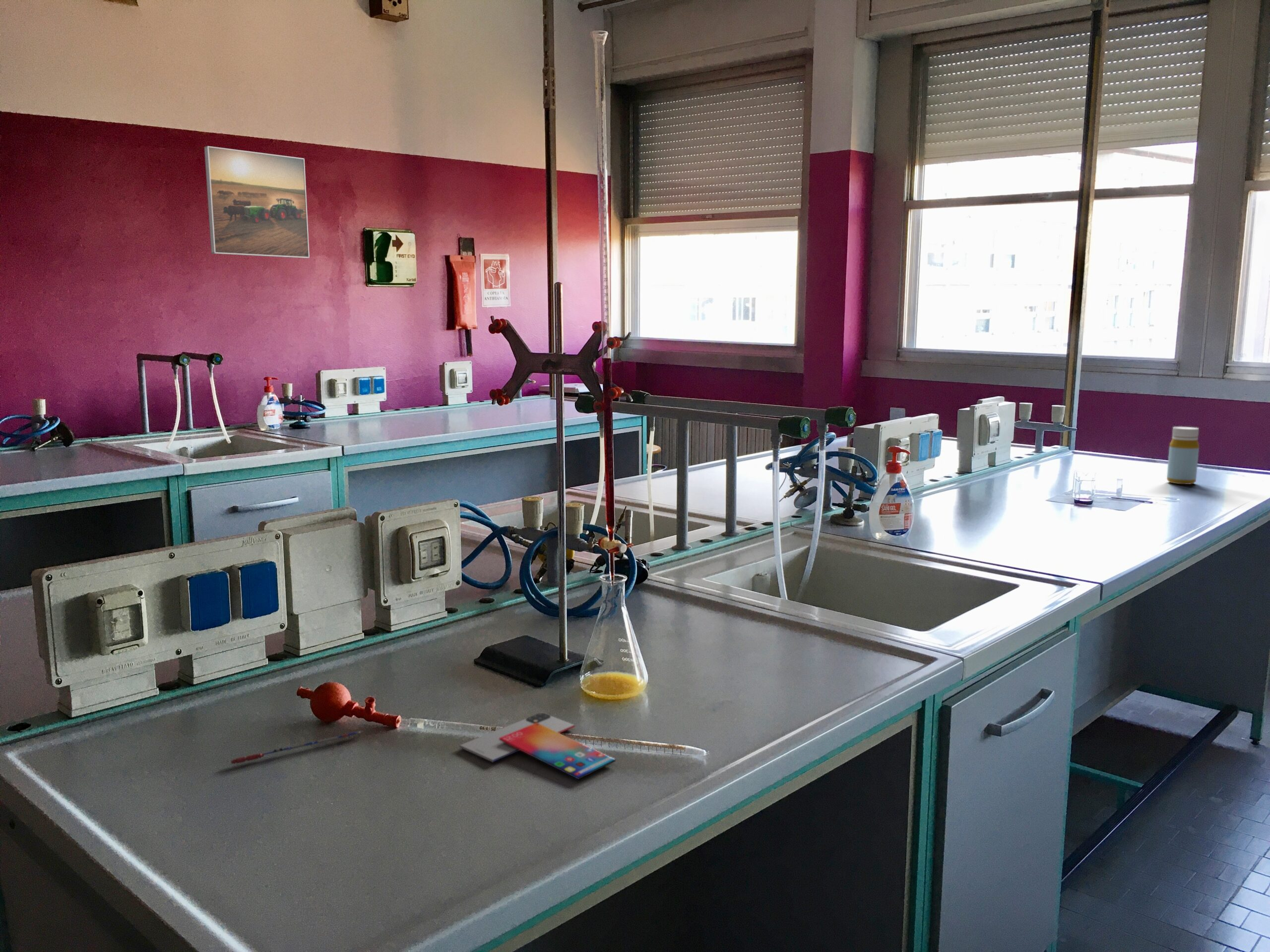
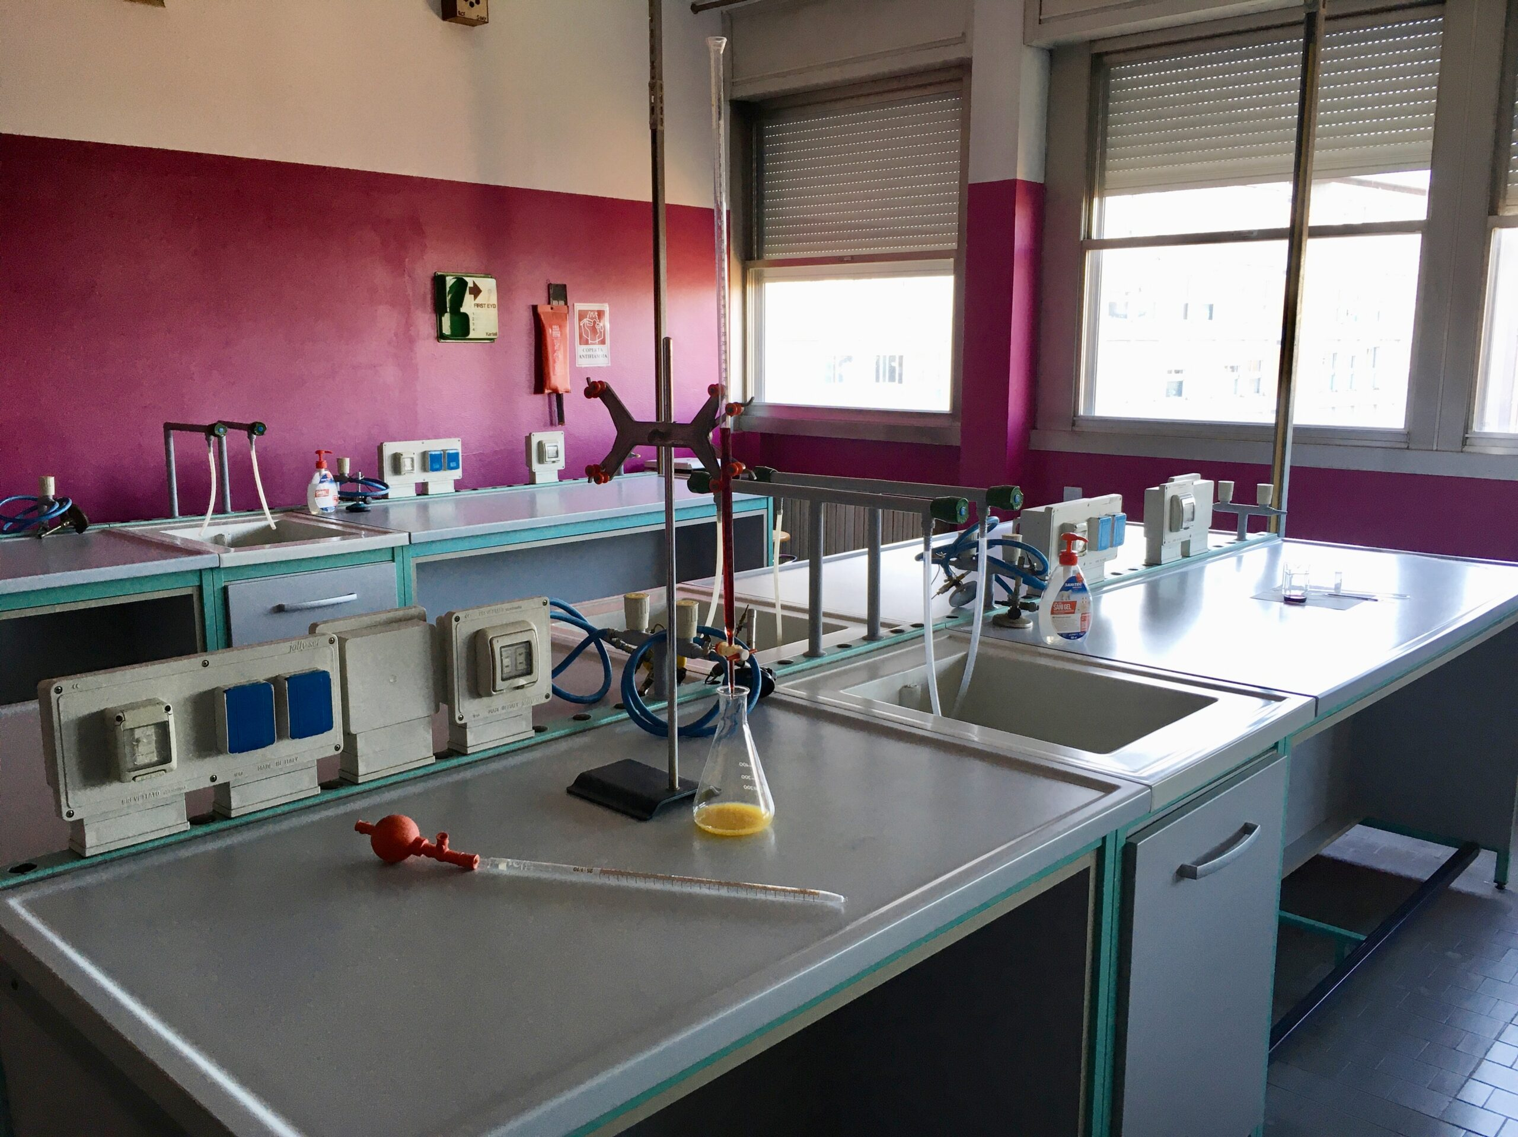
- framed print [204,145,310,259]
- smartphone [459,712,616,780]
- pen [230,730,364,765]
- bottle [1166,426,1200,485]
